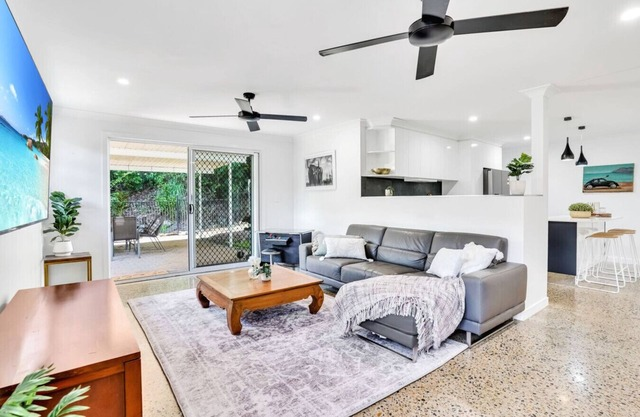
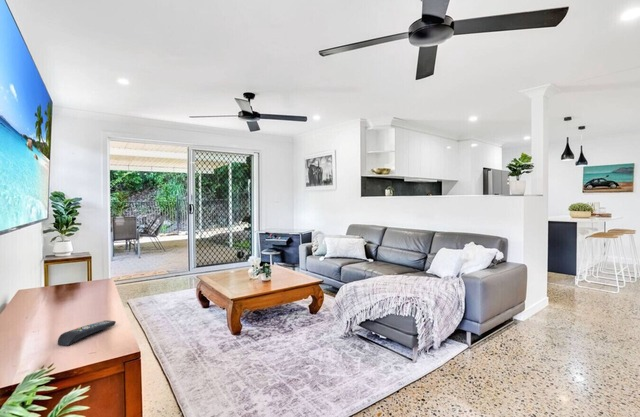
+ remote control [57,320,117,346]
